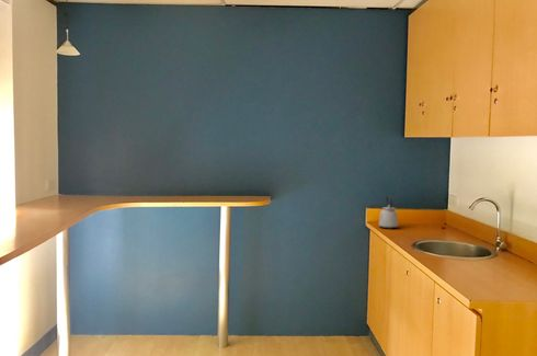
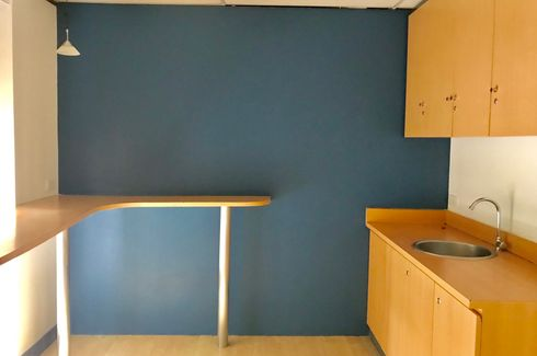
- kettle [378,195,399,230]
